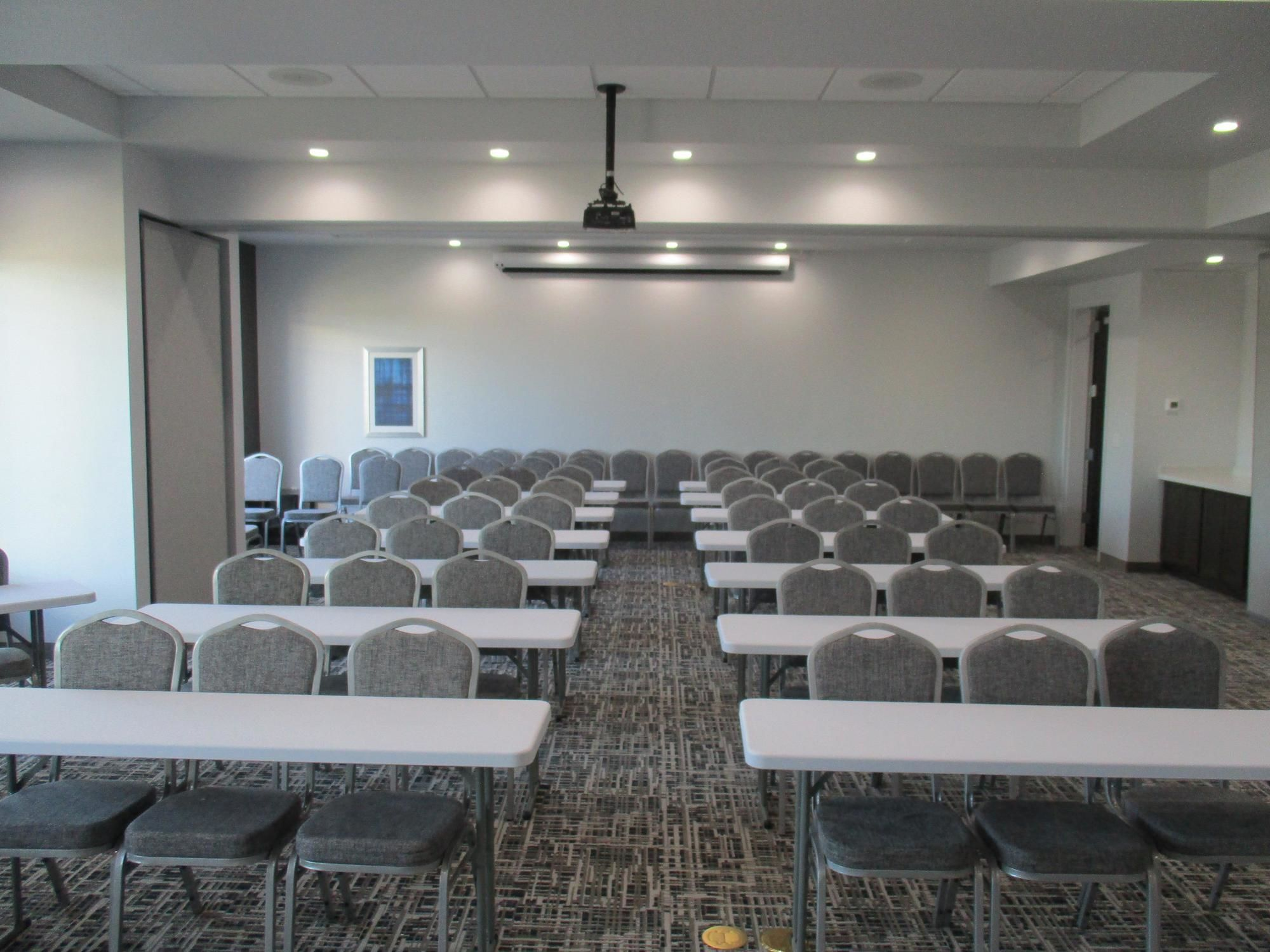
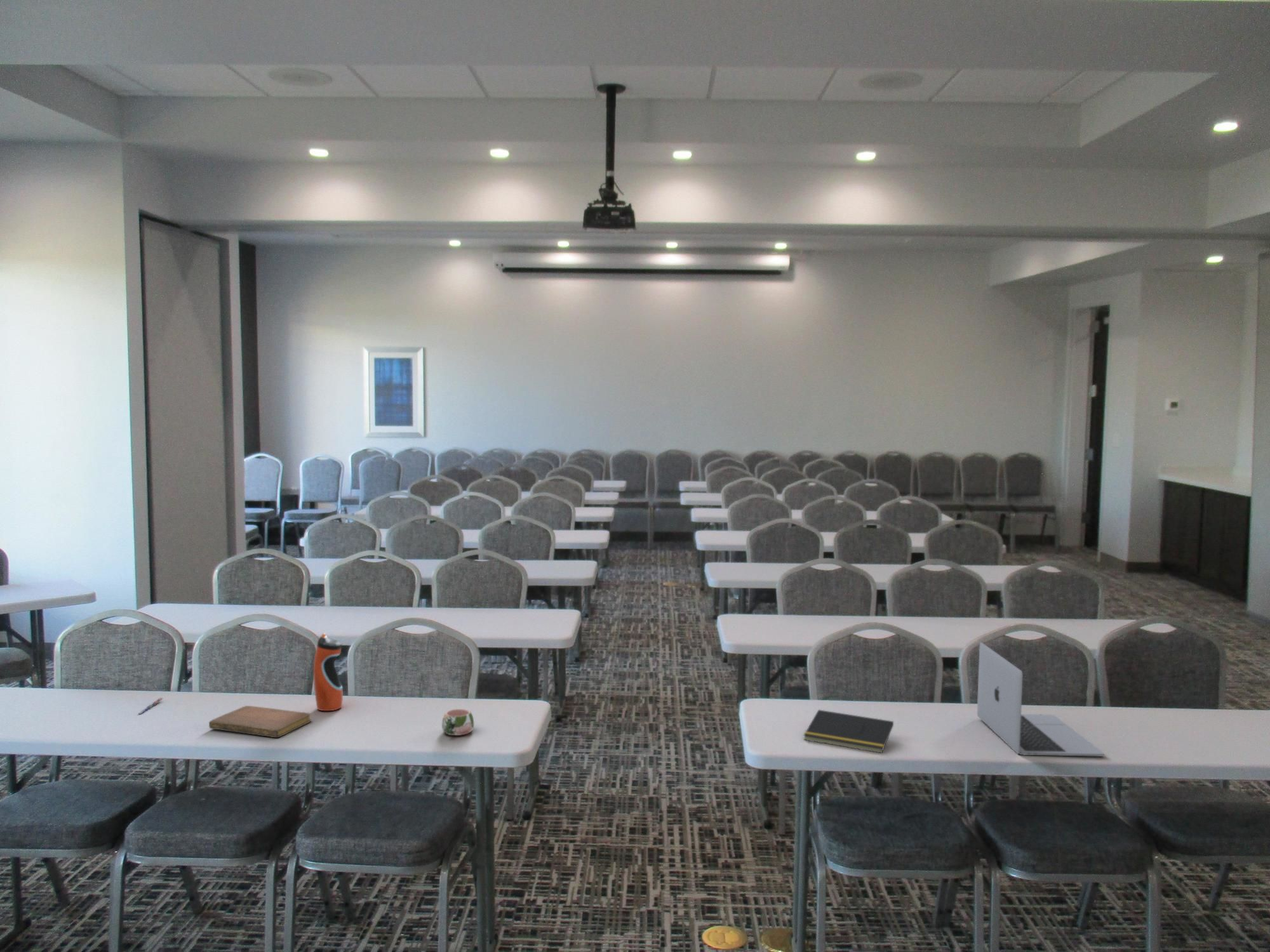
+ mug [441,708,474,736]
+ laptop [977,642,1105,757]
+ pen [138,697,163,715]
+ notepad [803,709,894,754]
+ notebook [208,705,312,739]
+ water bottle [313,632,344,711]
